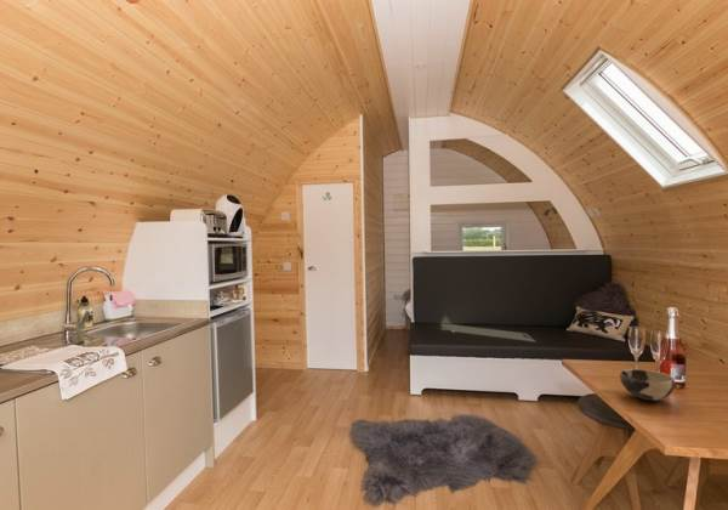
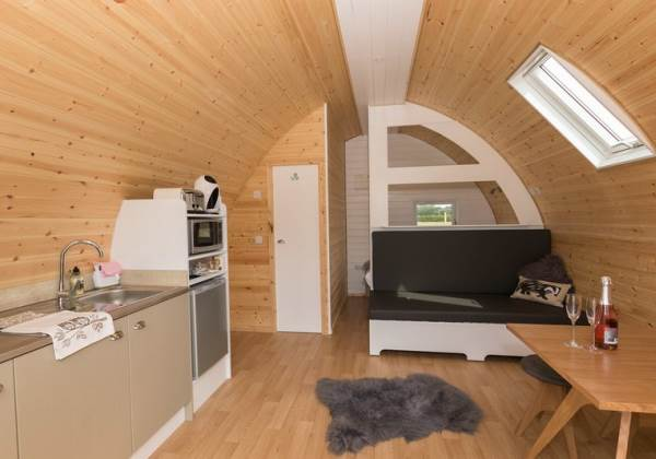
- bowl [619,368,676,403]
